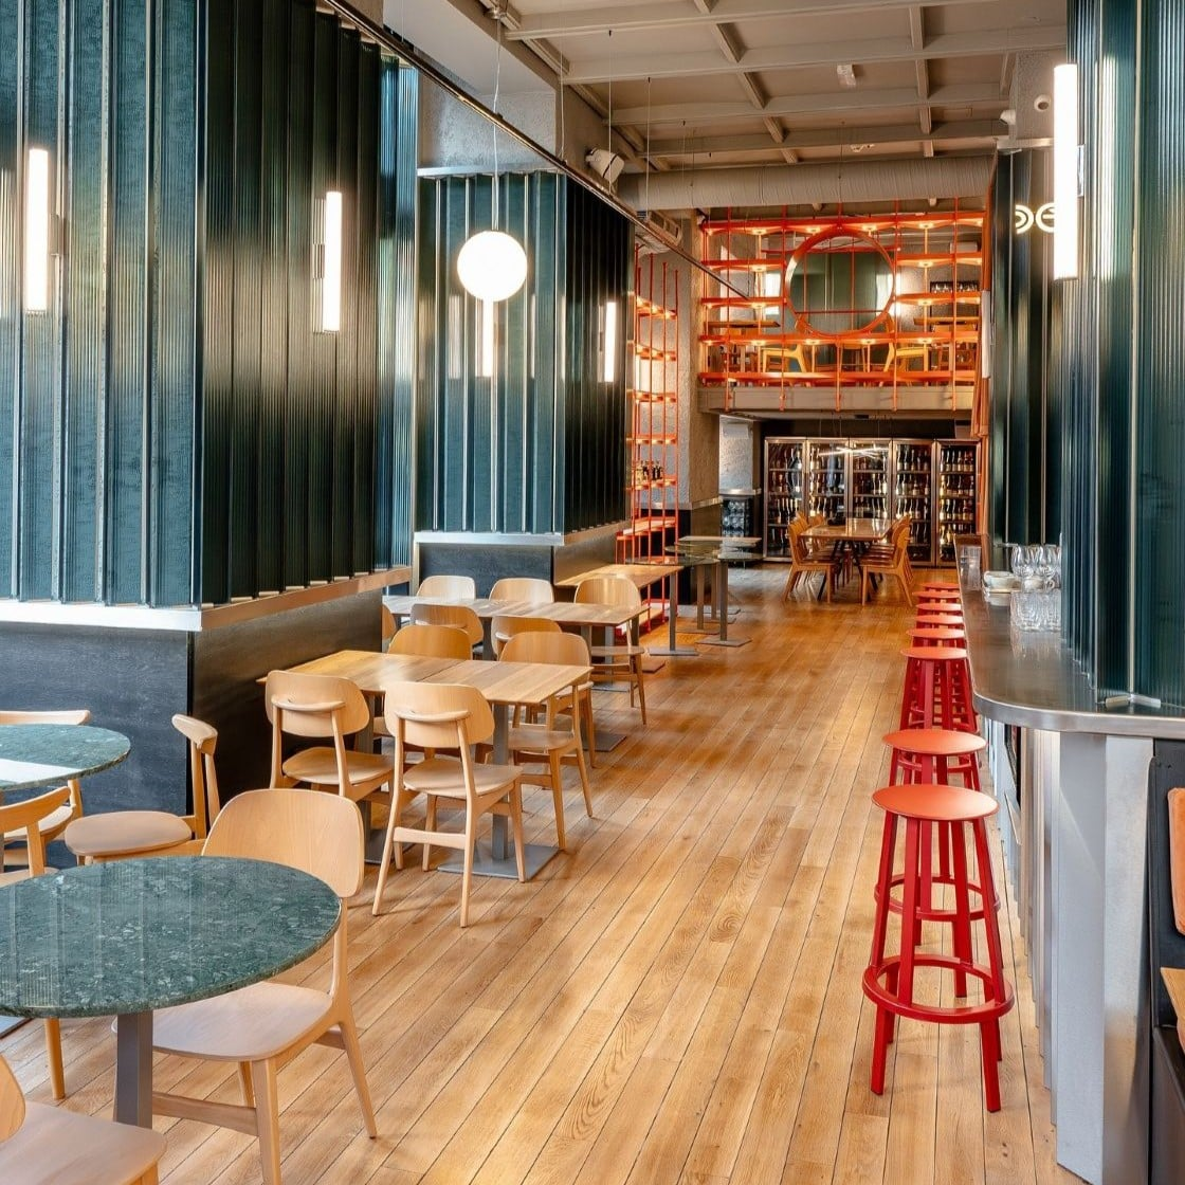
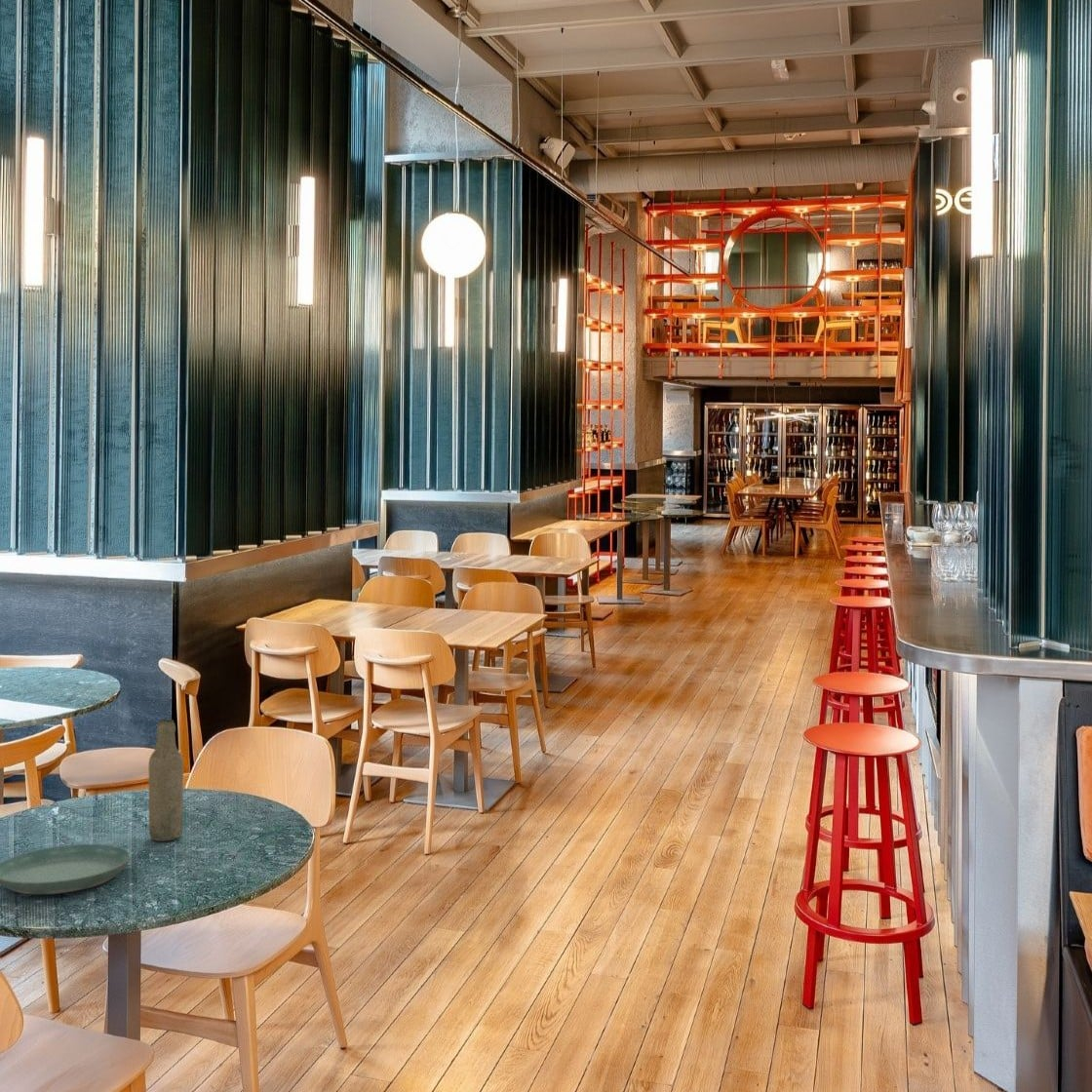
+ bottle [148,719,184,842]
+ saucer [0,843,131,895]
